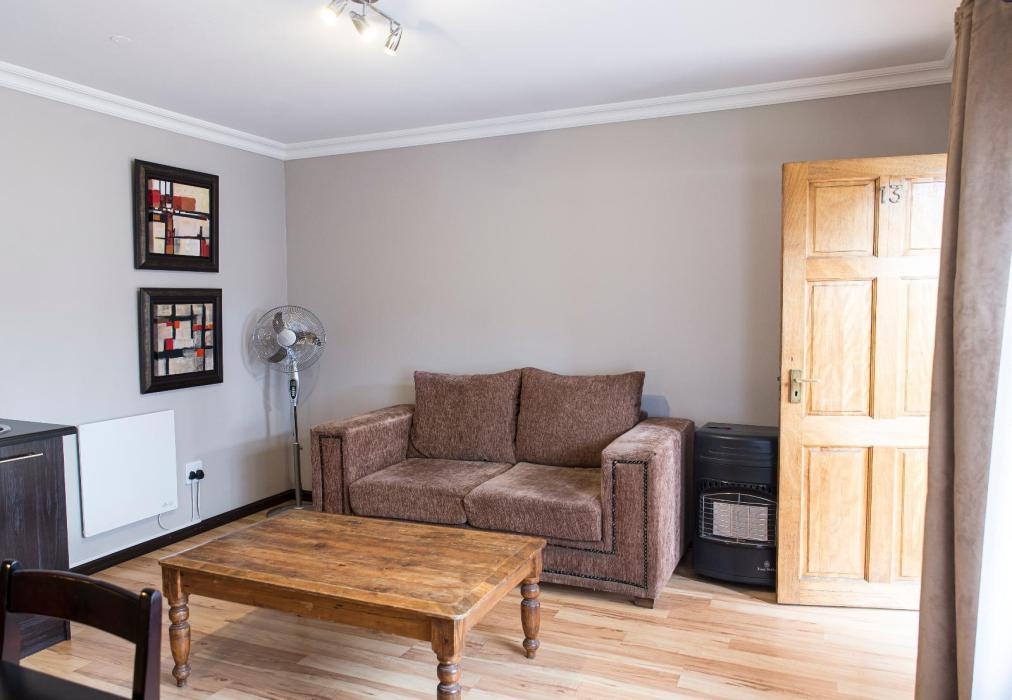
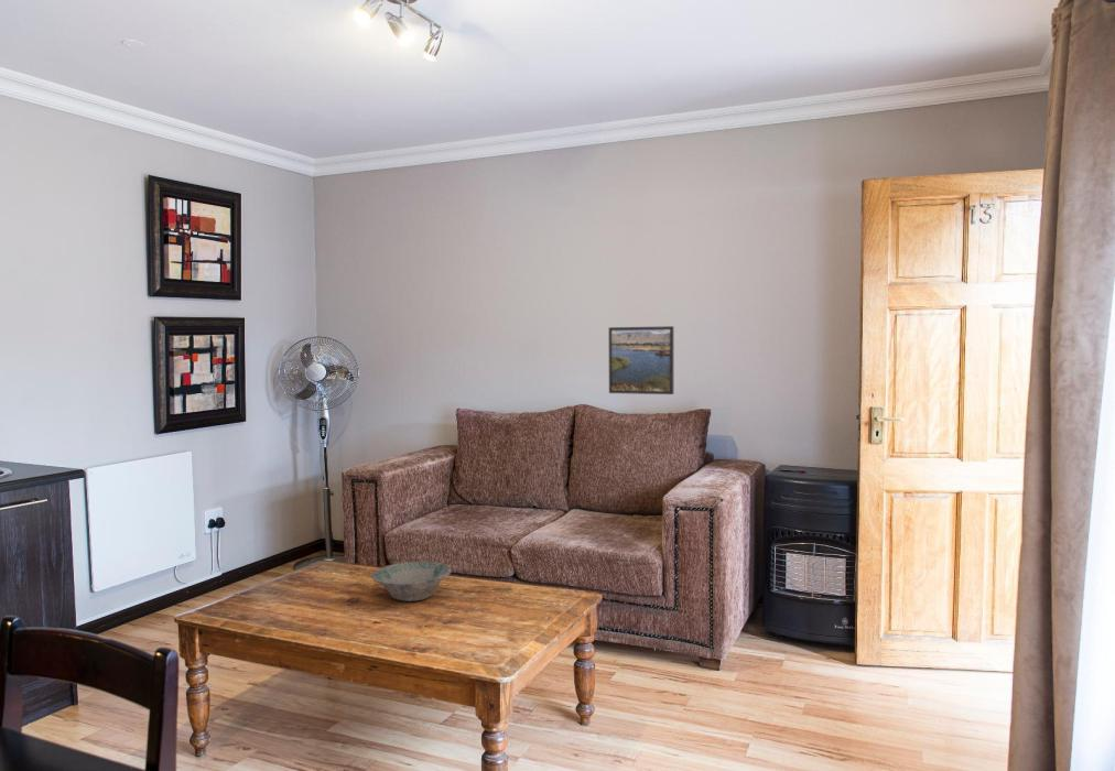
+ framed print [608,325,674,395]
+ bowl [370,560,453,602]
